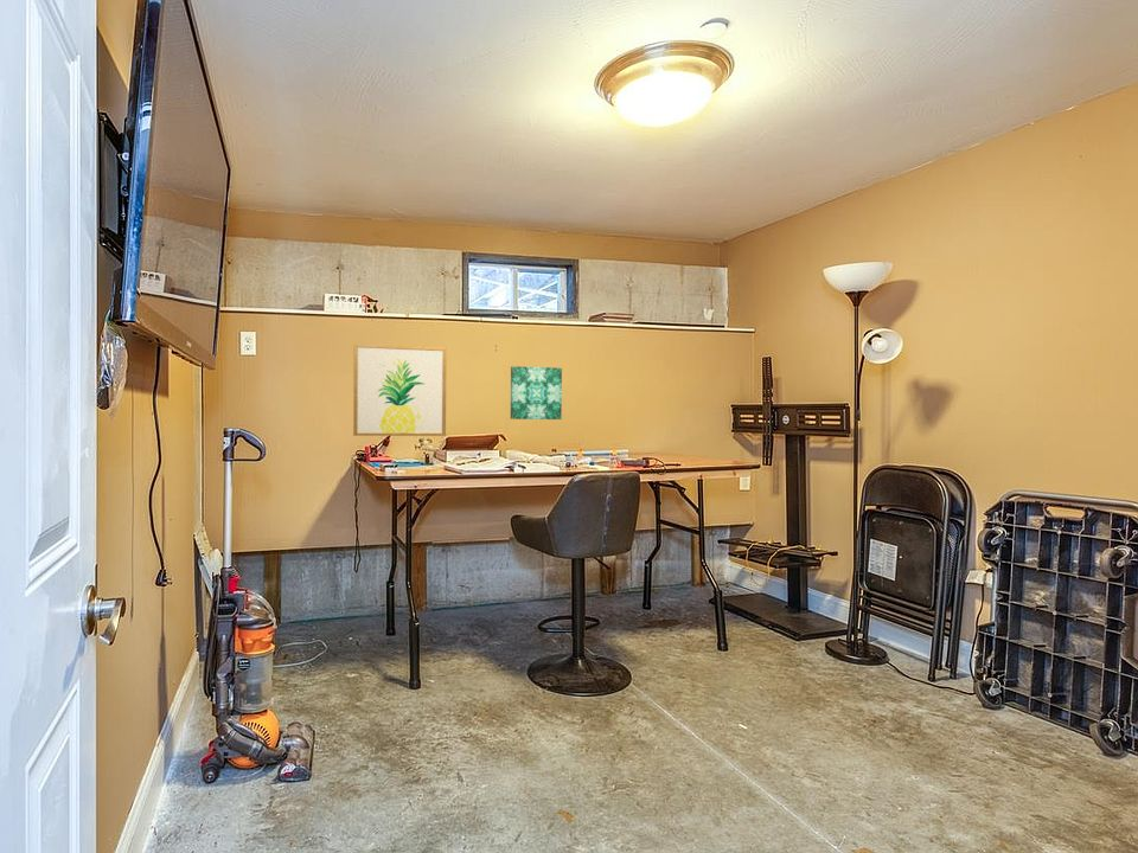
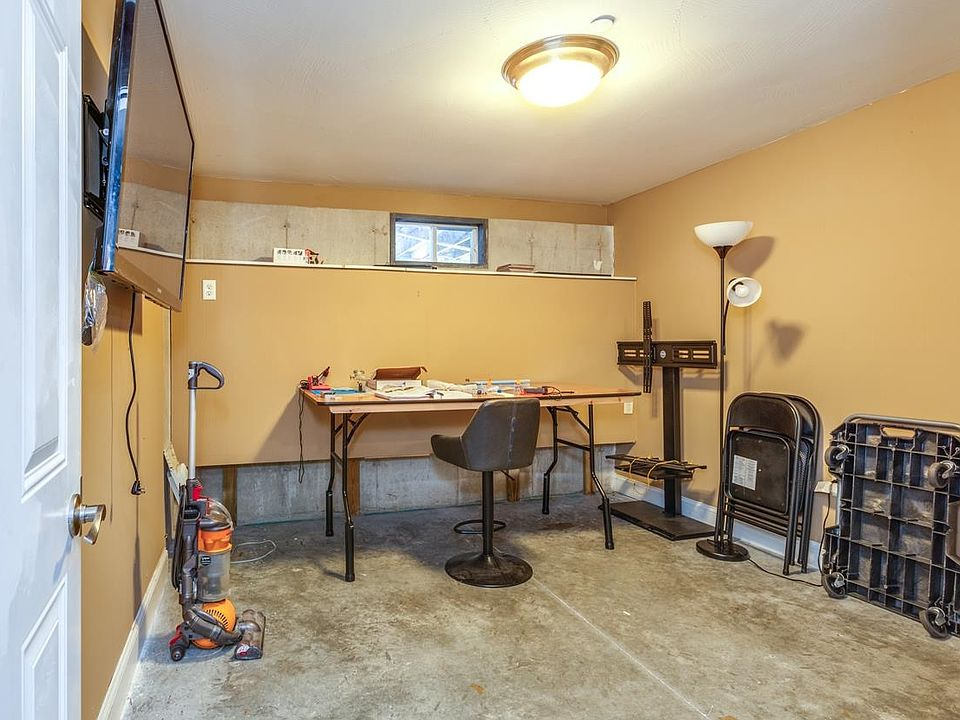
- wall art [352,342,448,437]
- wall art [510,365,563,421]
